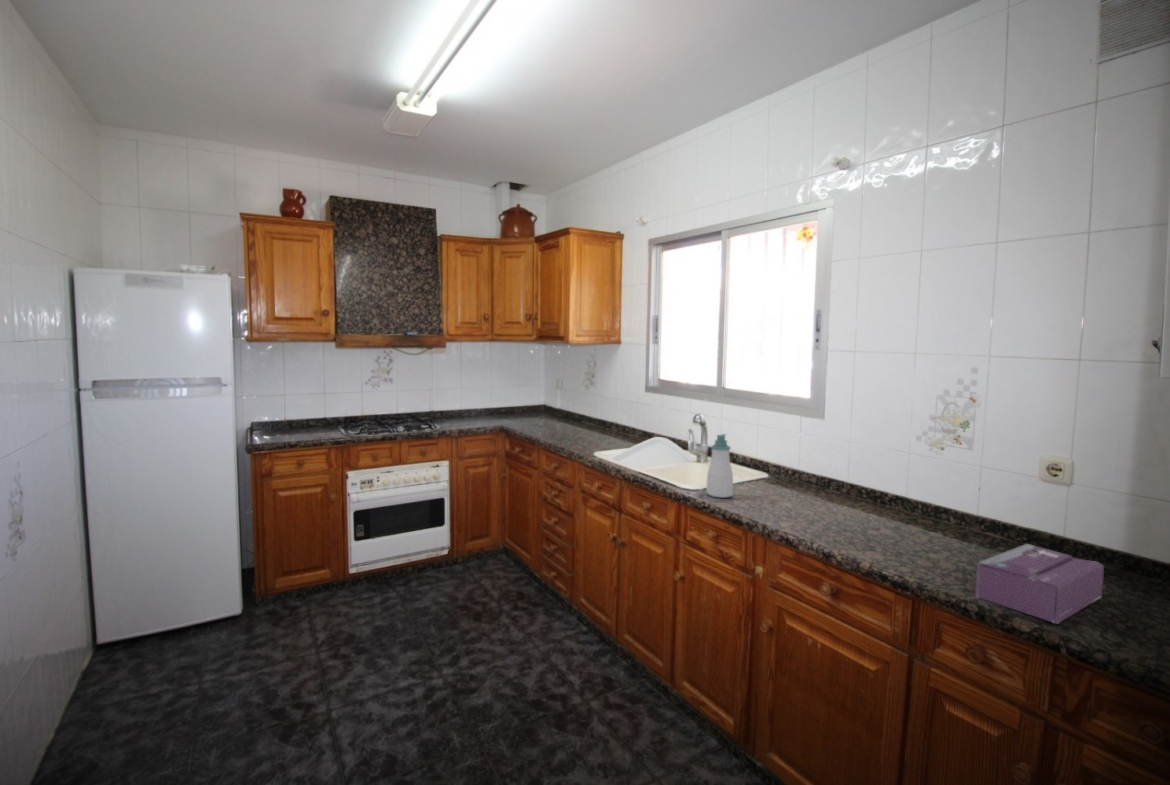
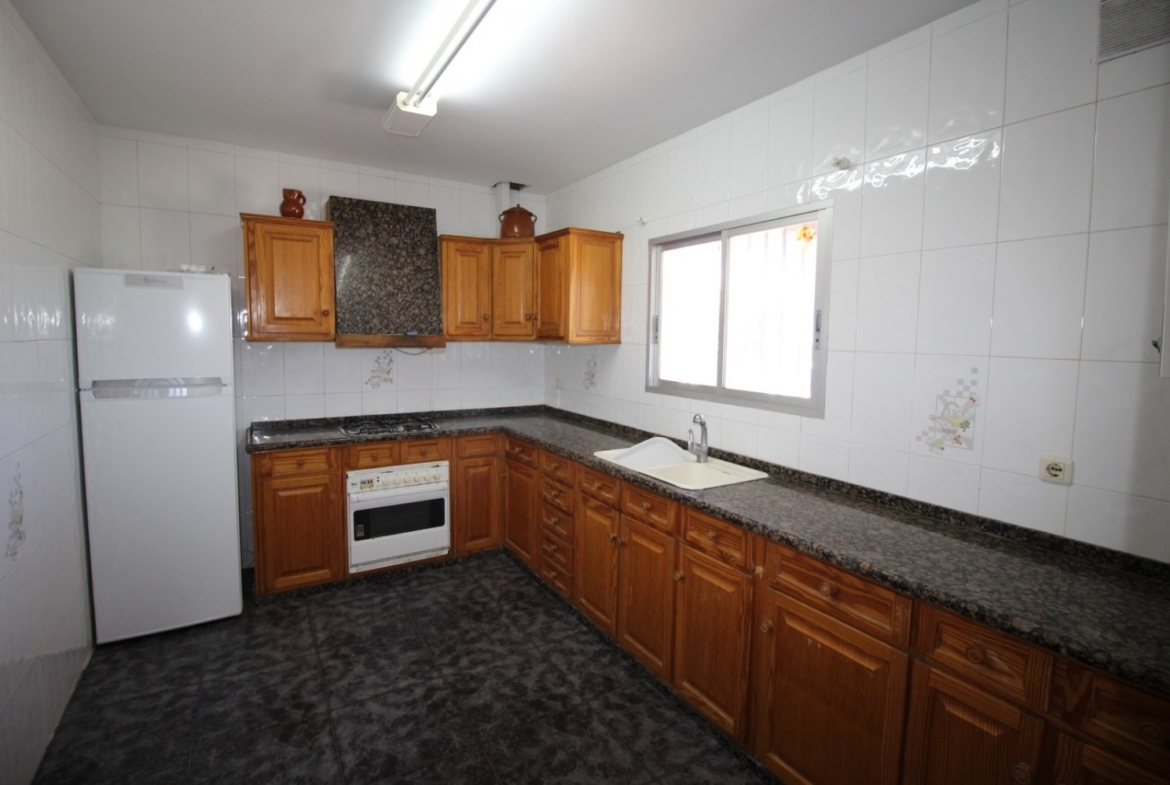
- soap bottle [705,433,734,499]
- tissue box [974,543,1105,625]
